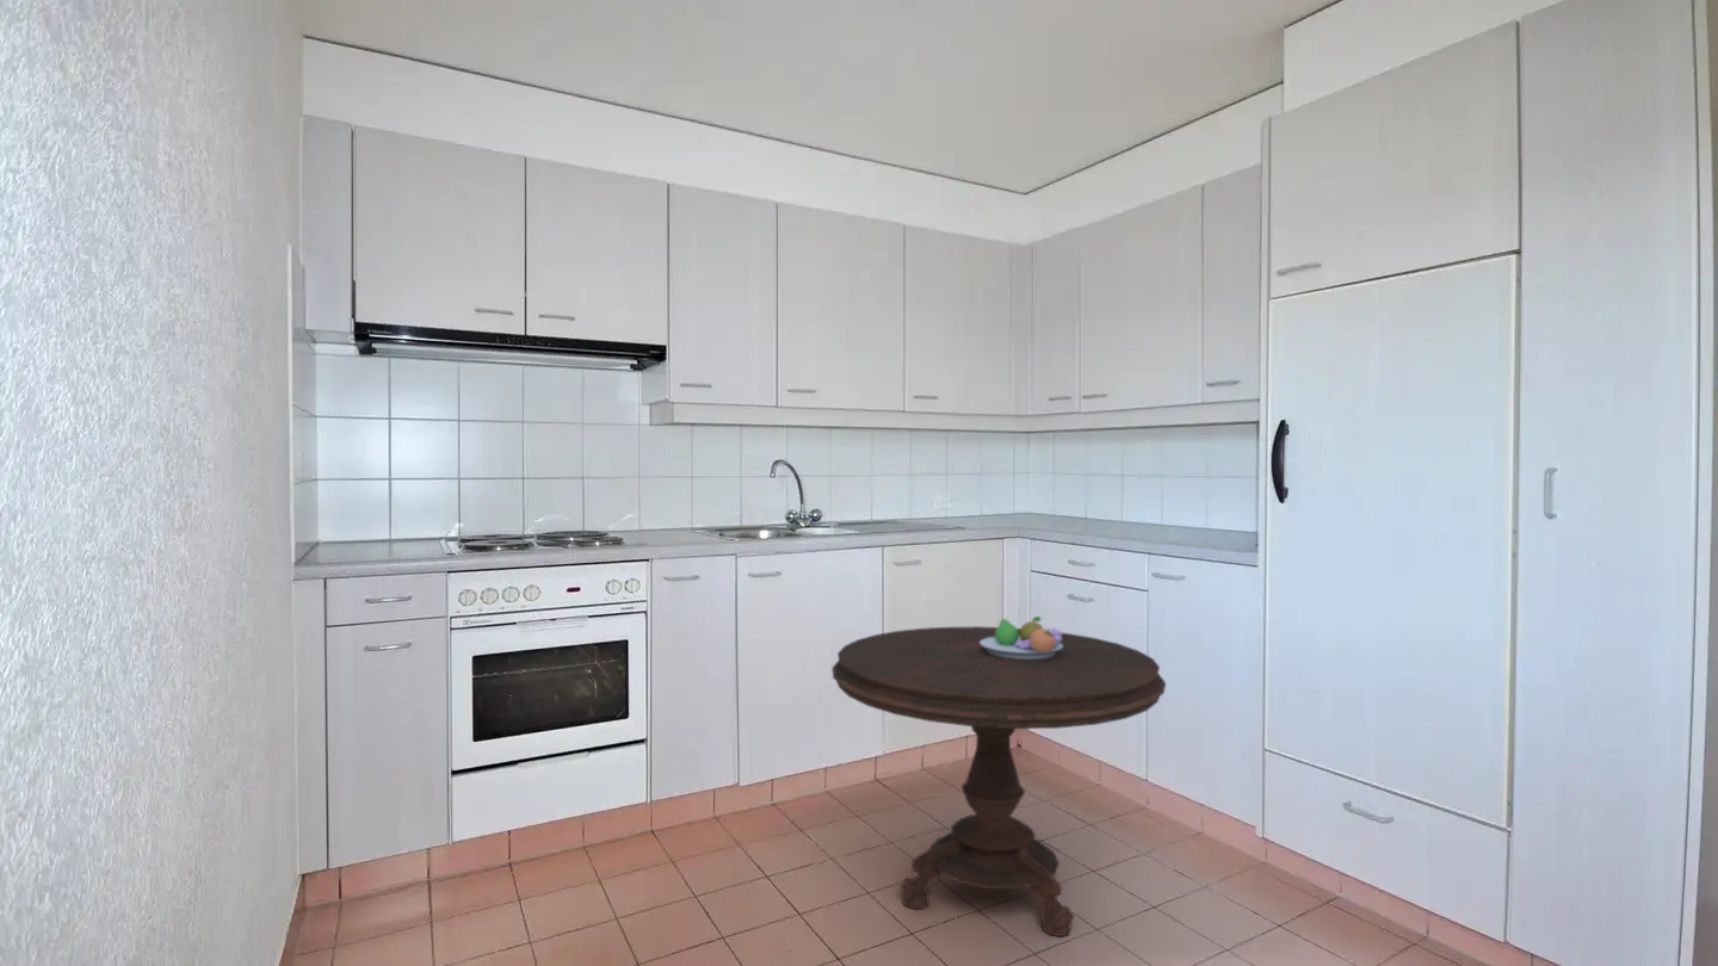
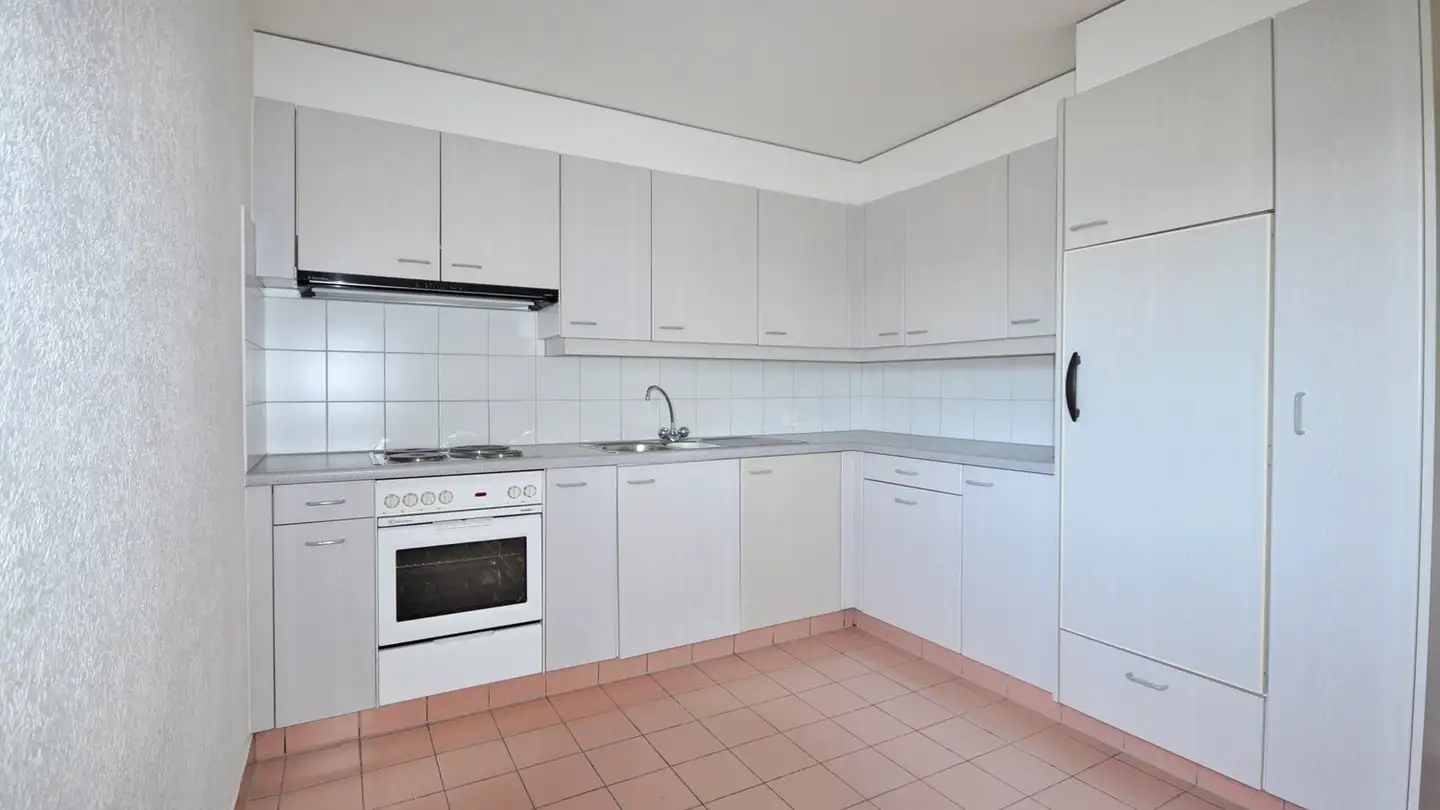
- fruit bowl [981,615,1063,660]
- side table [830,625,1167,937]
